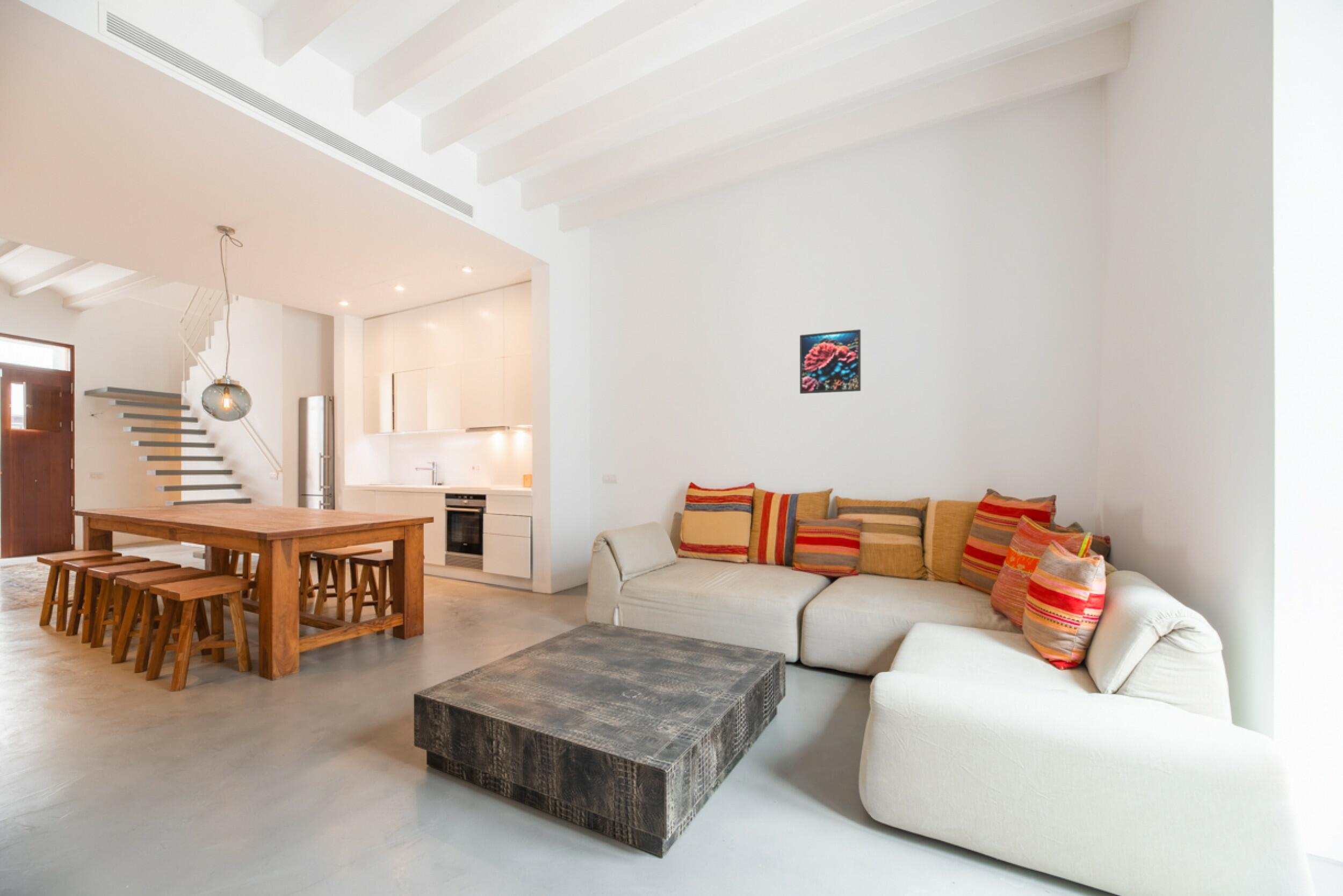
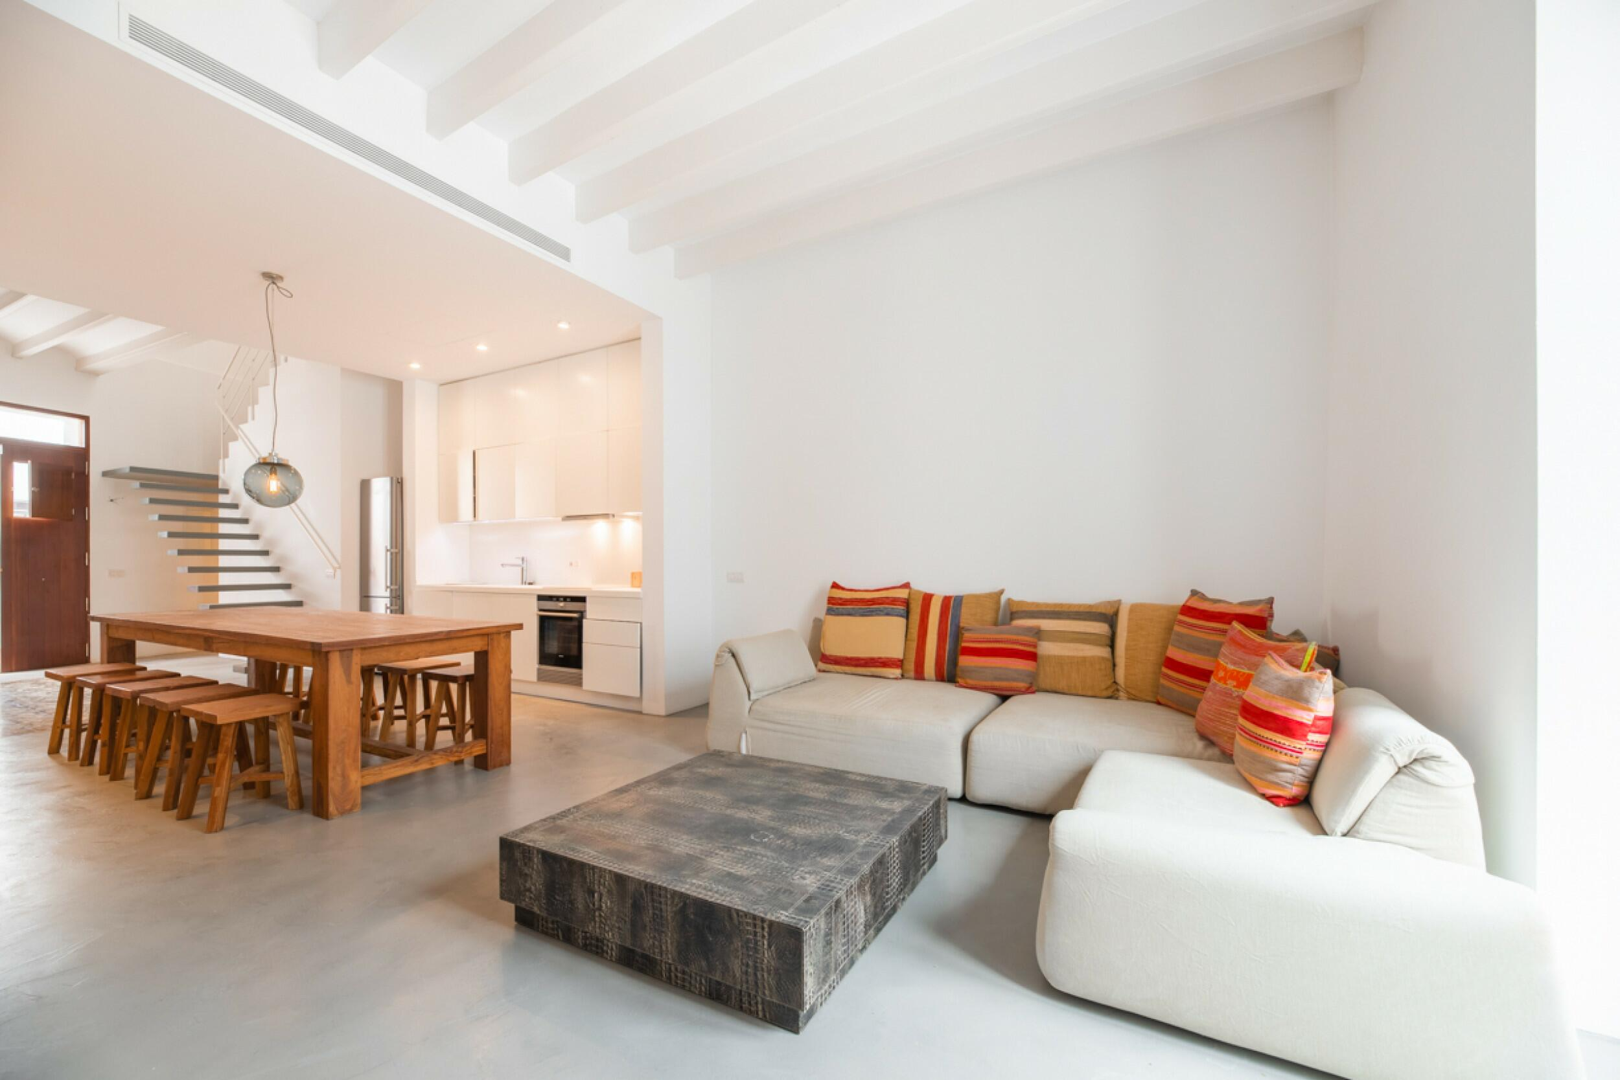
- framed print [799,329,861,394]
